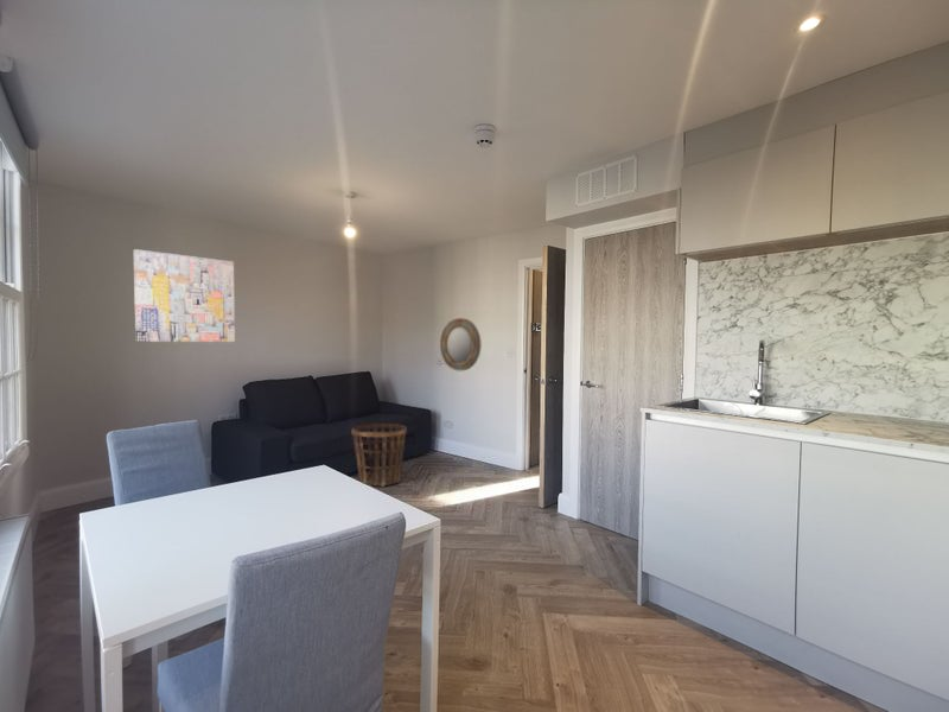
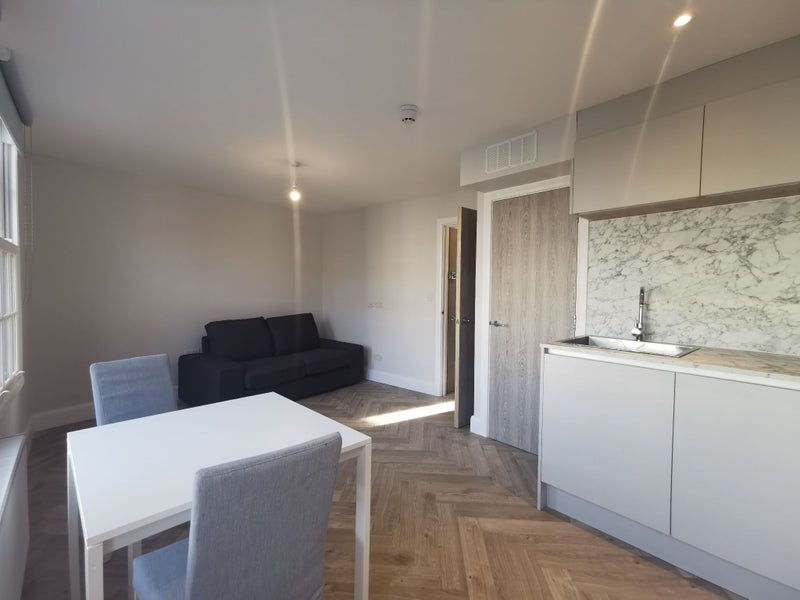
- wall art [133,248,236,343]
- home mirror [439,317,483,371]
- basket [351,422,408,487]
